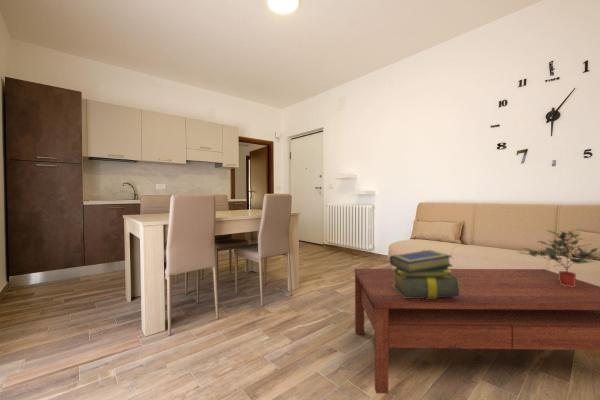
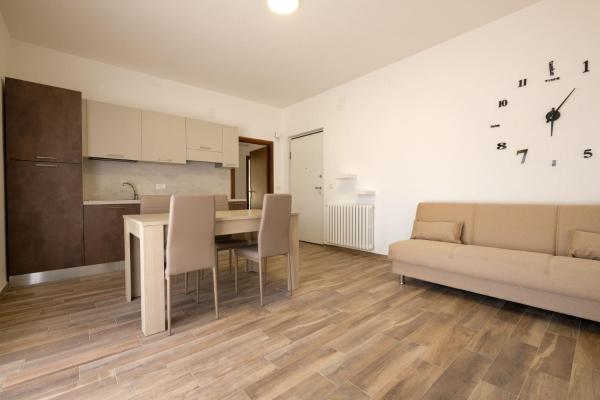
- potted plant [516,229,600,287]
- coffee table [353,268,600,395]
- stack of books [389,249,459,299]
